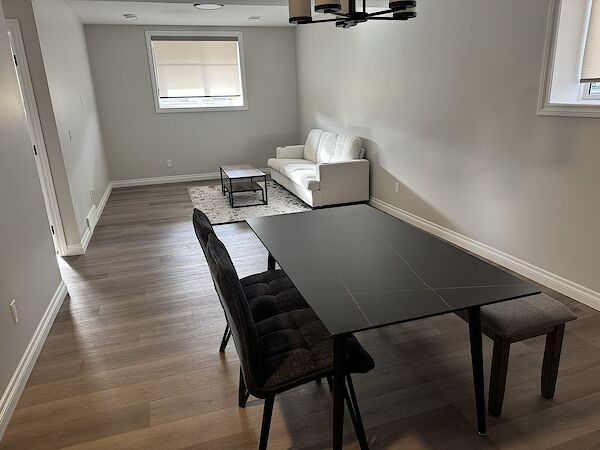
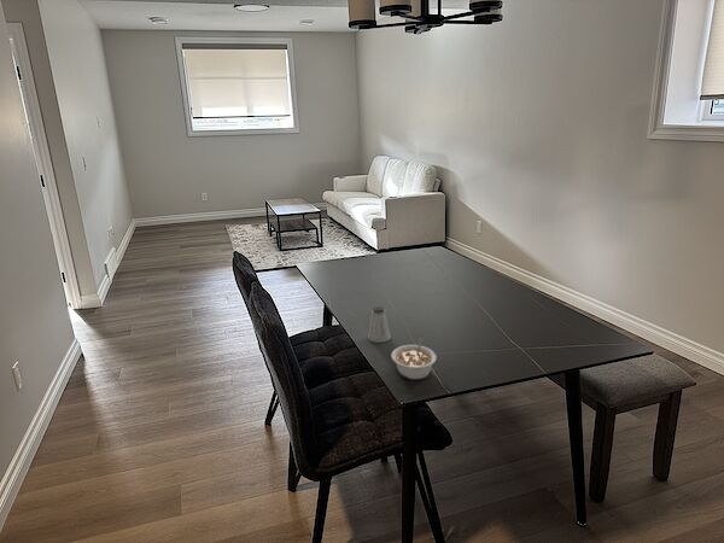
+ legume [390,337,438,380]
+ saltshaker [367,305,392,344]
